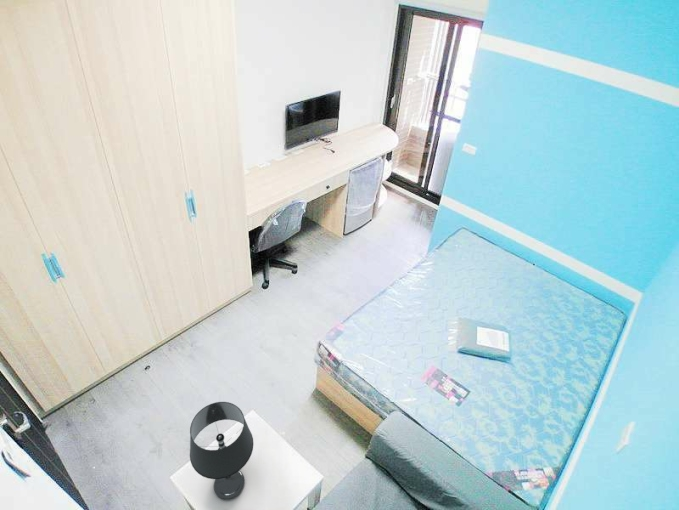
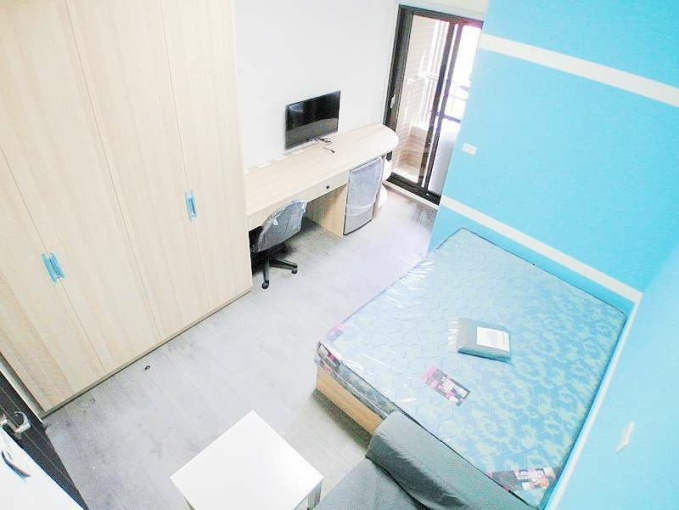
- table lamp [189,401,254,501]
